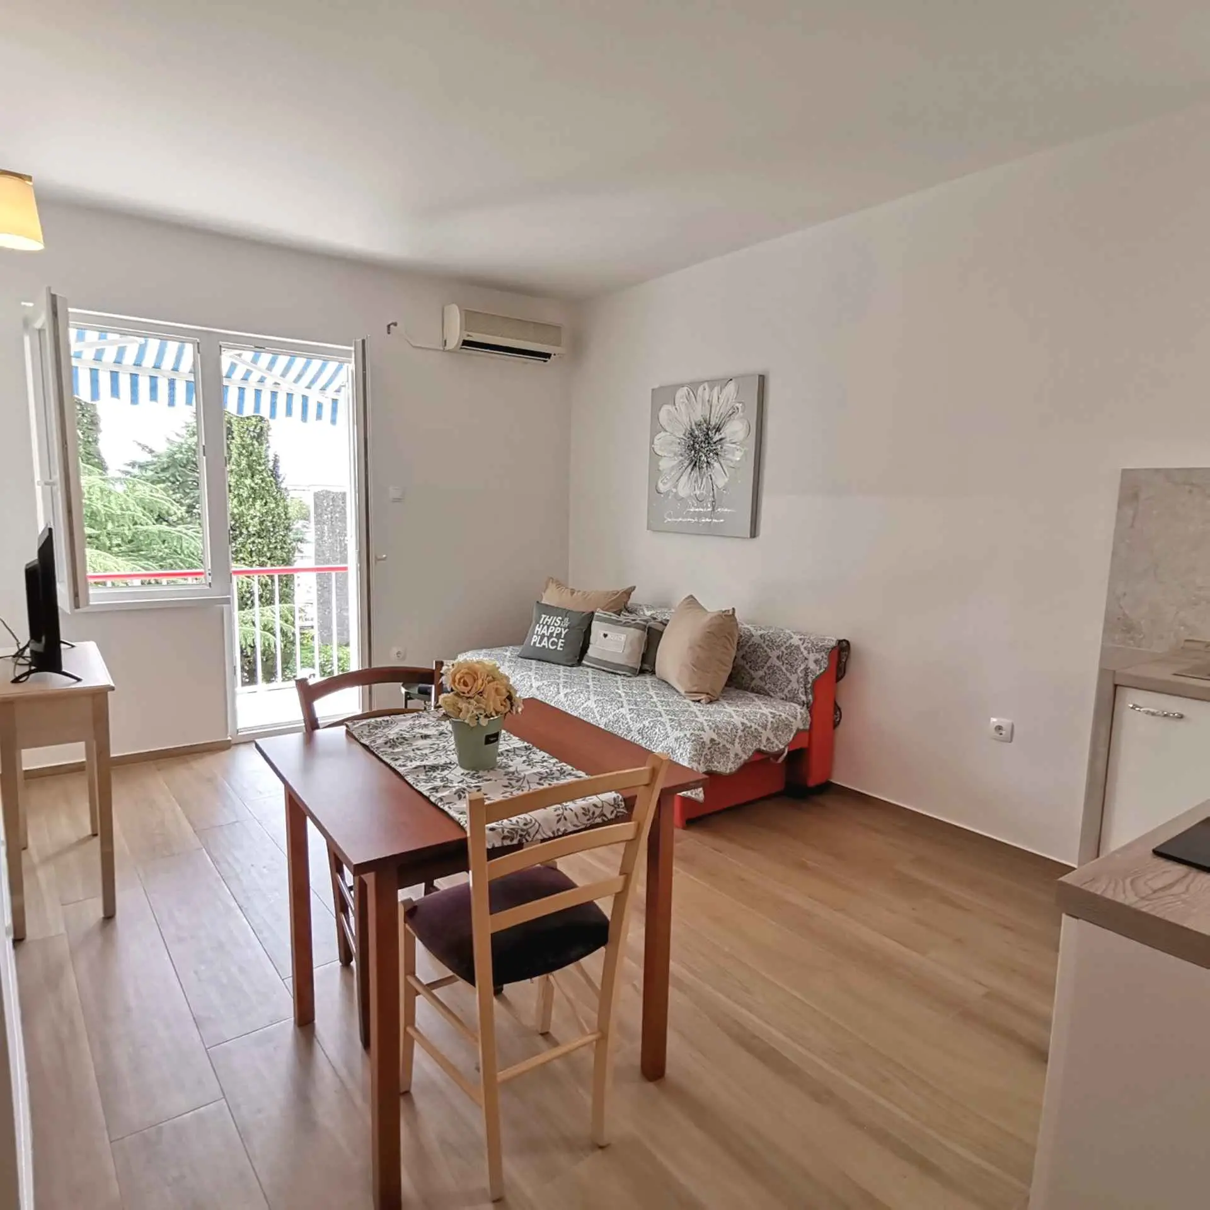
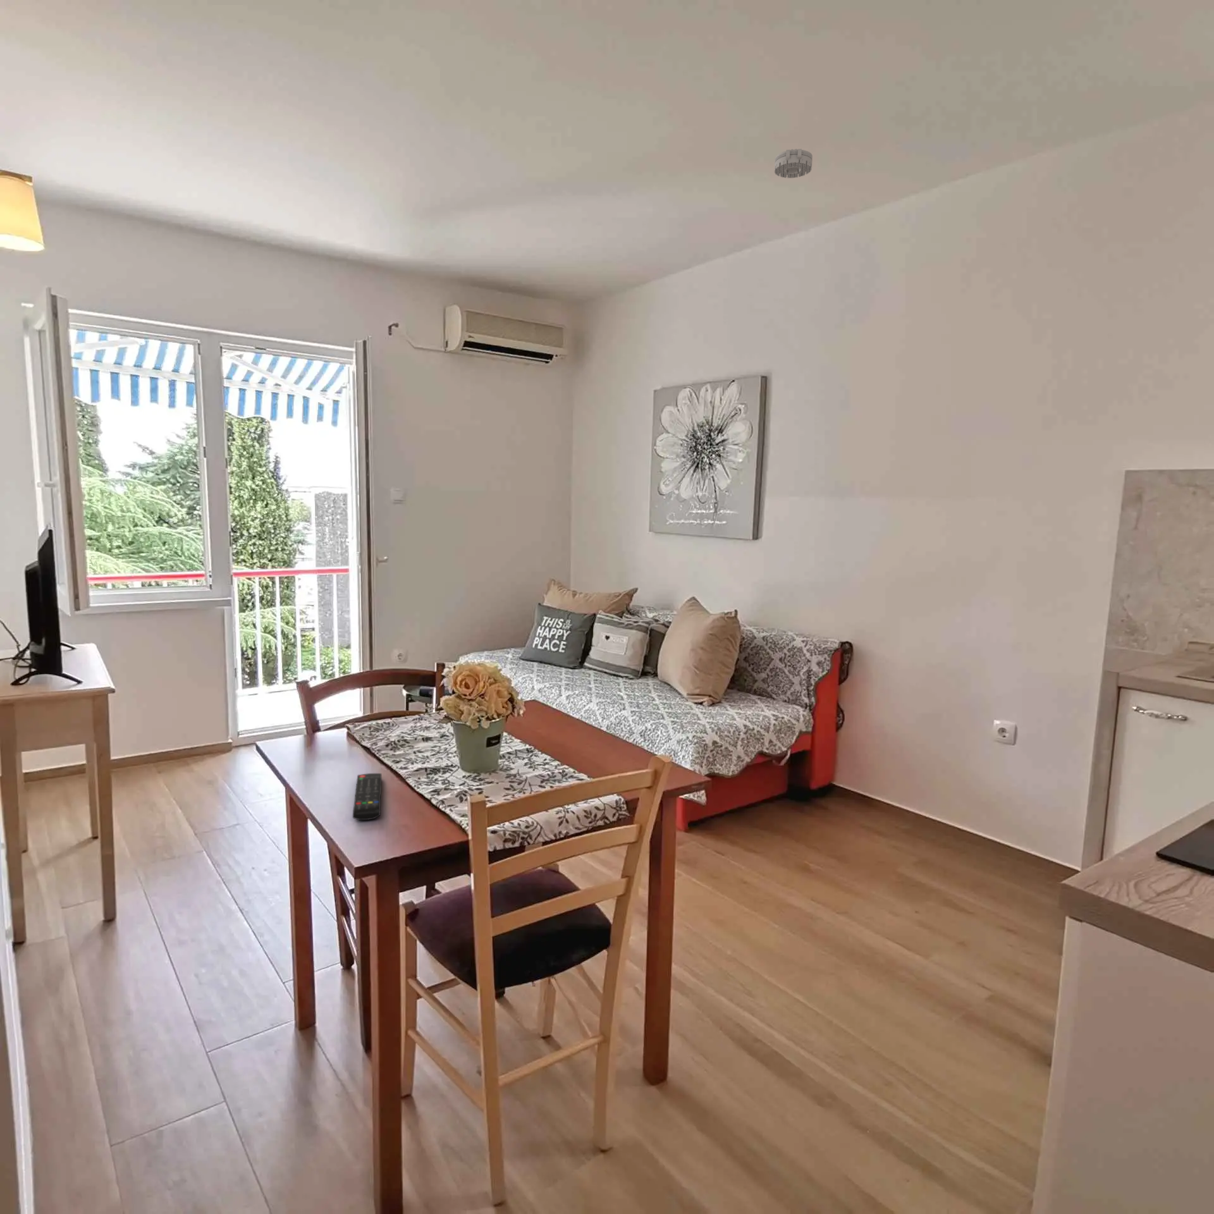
+ remote control [352,773,382,820]
+ smoke detector [774,148,813,179]
